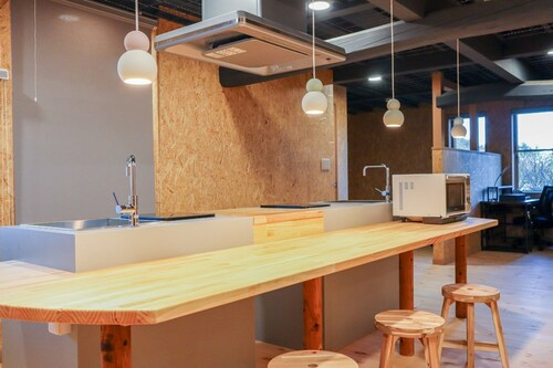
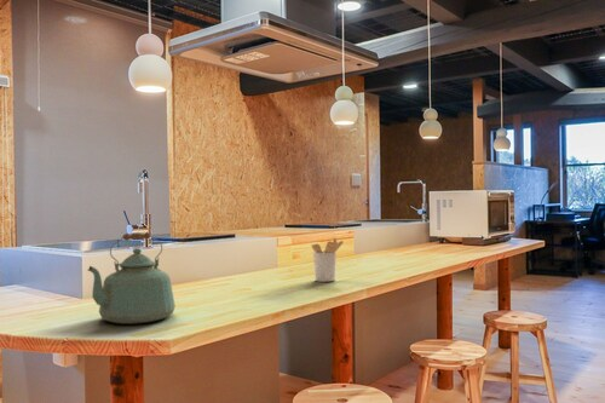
+ kettle [87,231,177,326]
+ utensil holder [311,236,345,283]
